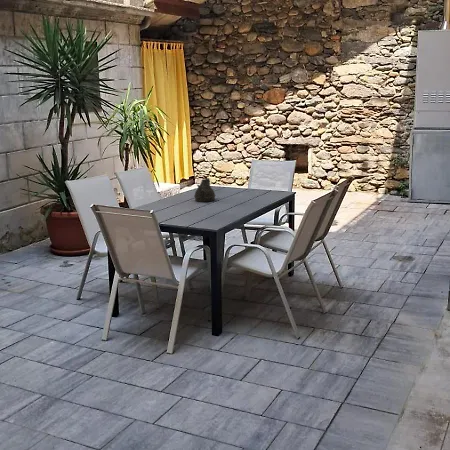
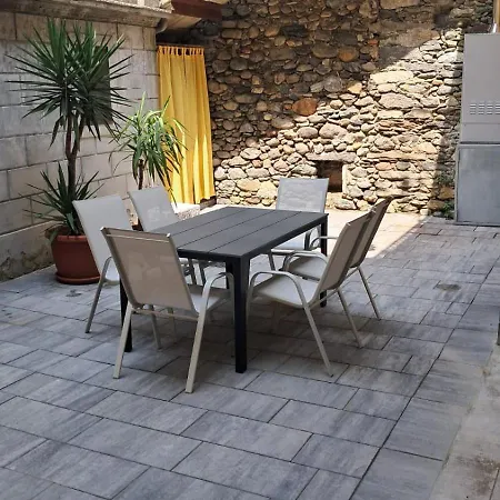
- teapot [193,177,217,203]
